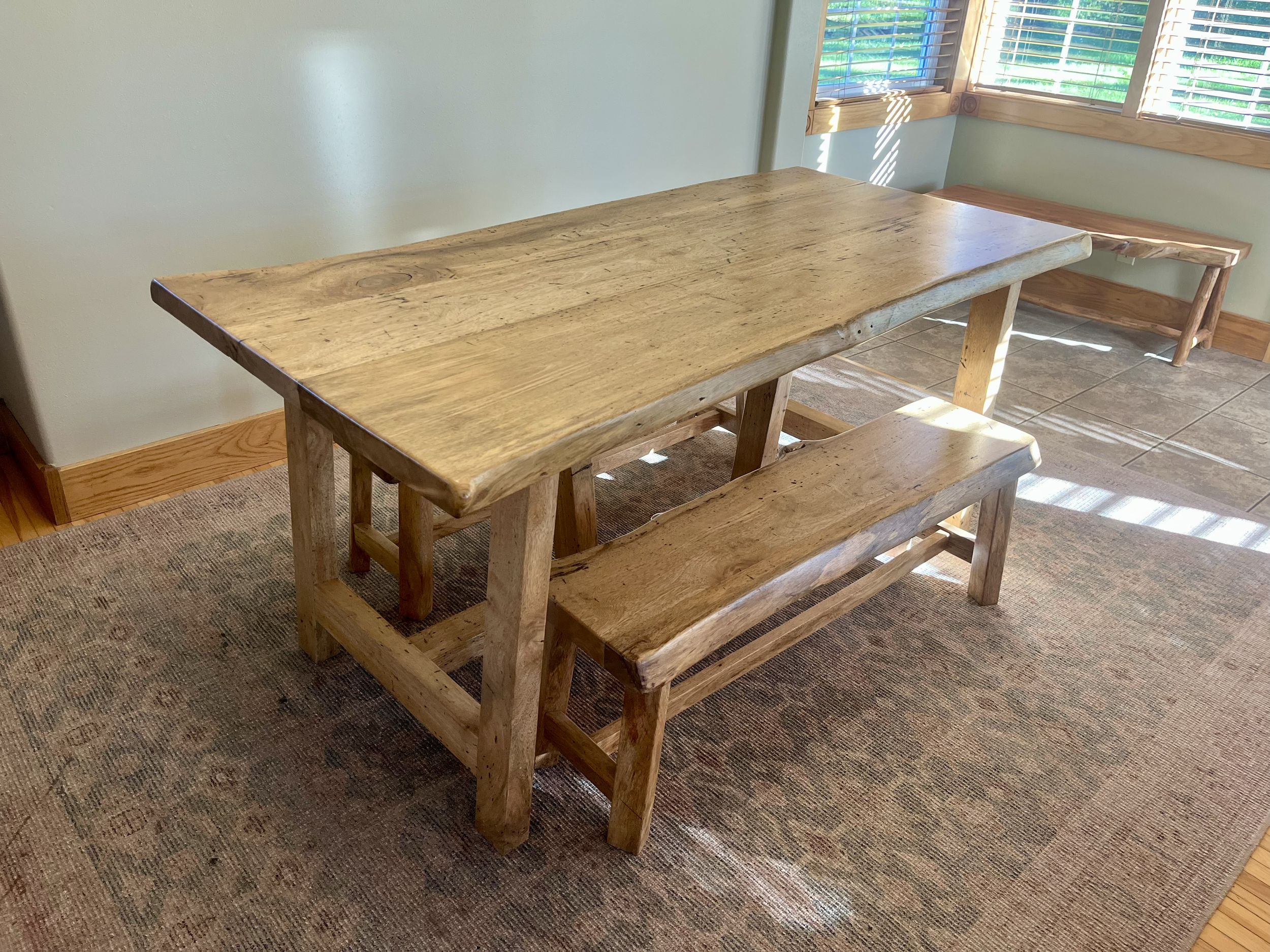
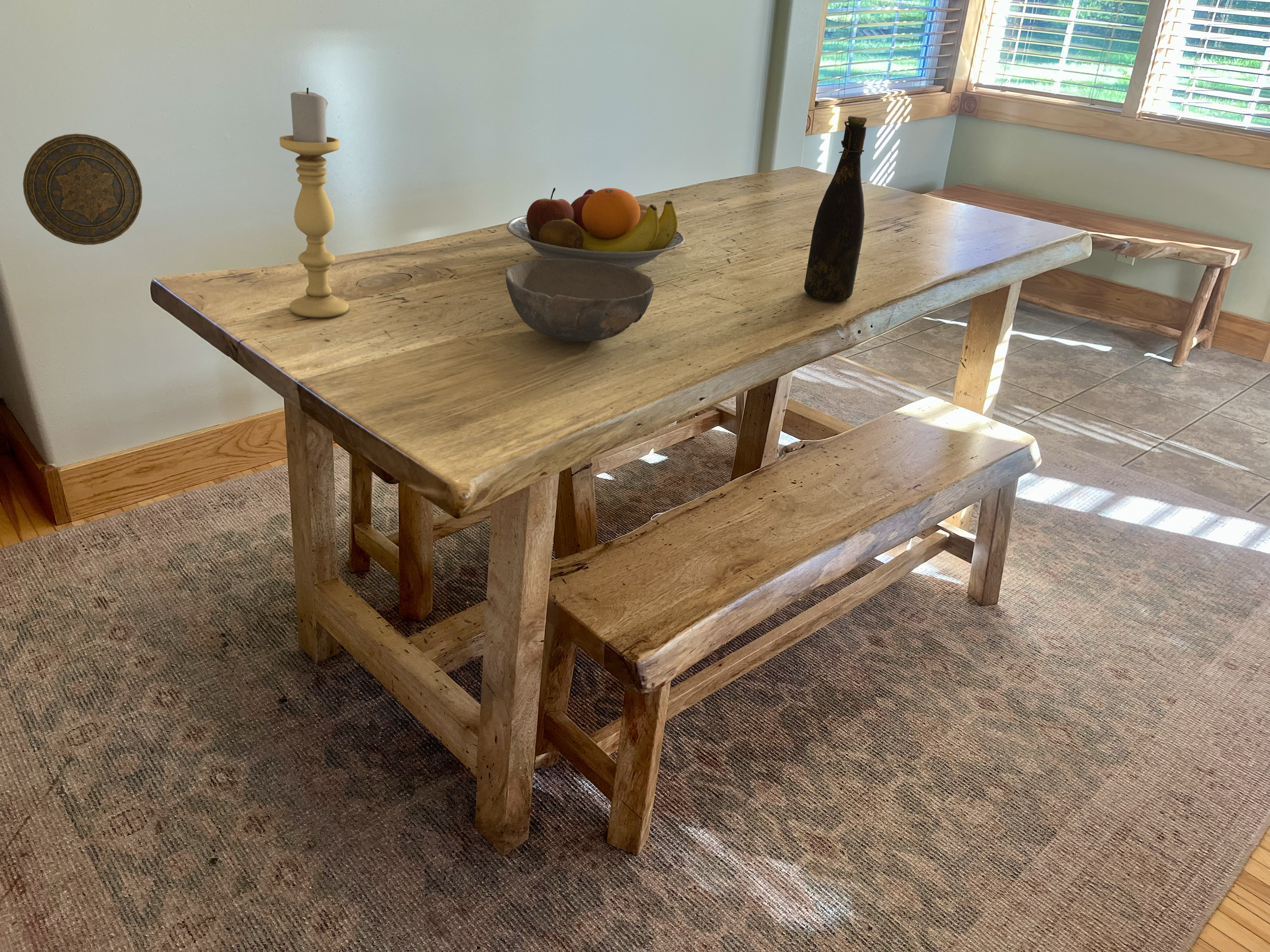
+ candle holder [279,87,350,318]
+ decorative plate [22,133,143,245]
+ fruit bowl [506,187,685,269]
+ bowl [505,258,655,343]
+ bottle [804,115,867,301]
